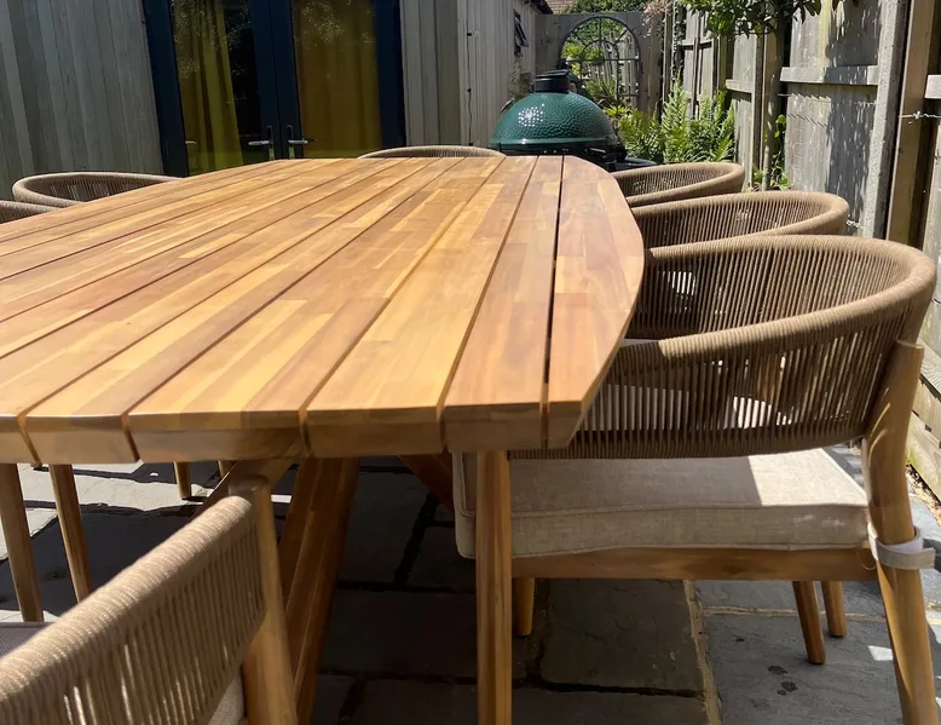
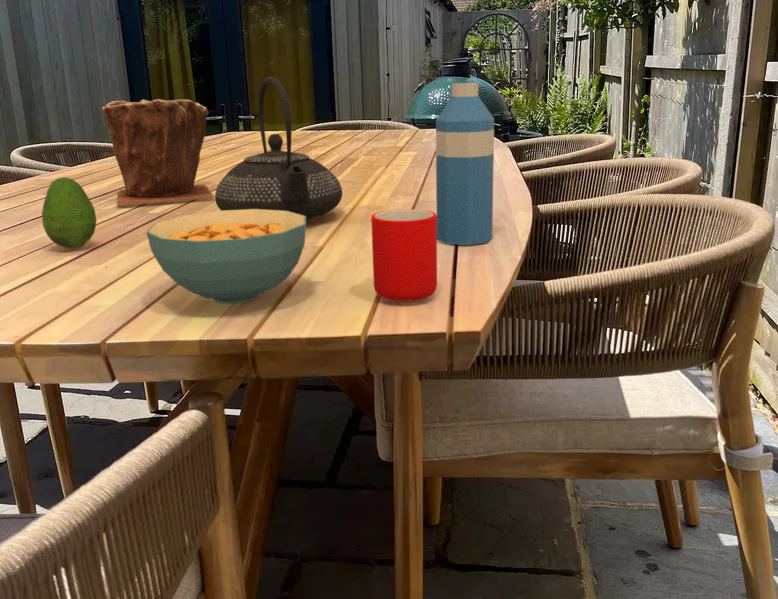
+ cereal bowl [145,209,307,305]
+ plant pot [101,98,215,207]
+ cup [370,208,438,303]
+ fruit [41,176,98,250]
+ teapot [214,76,343,220]
+ water bottle [435,82,495,246]
